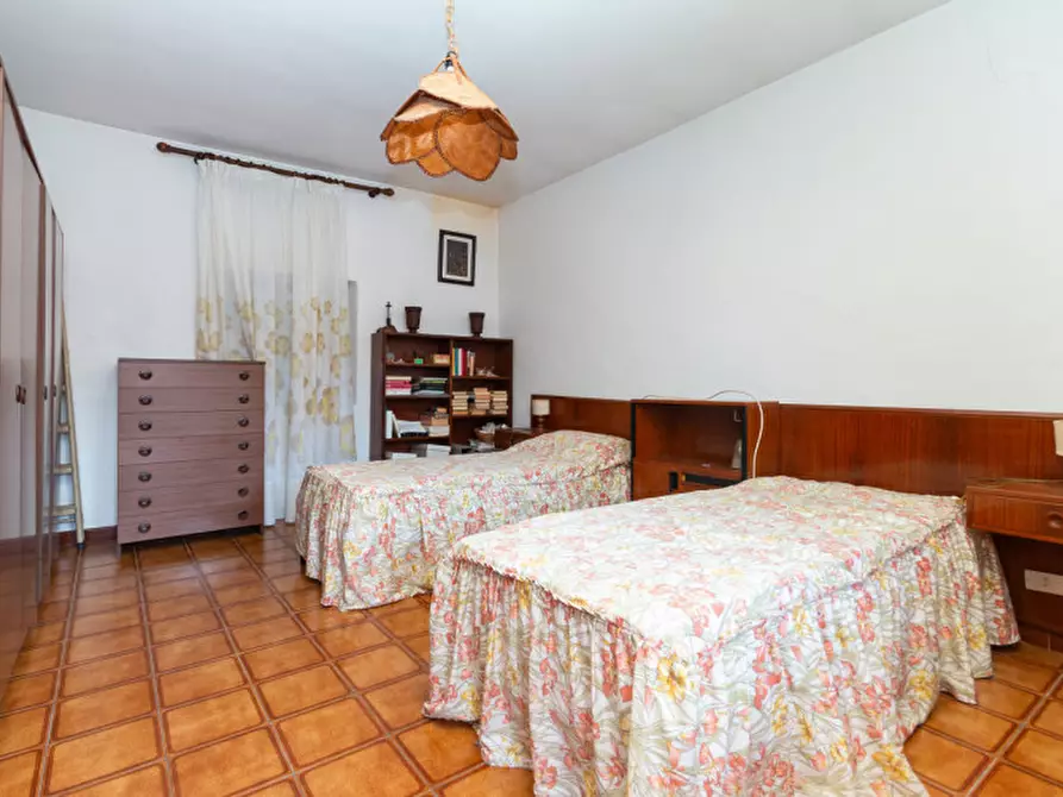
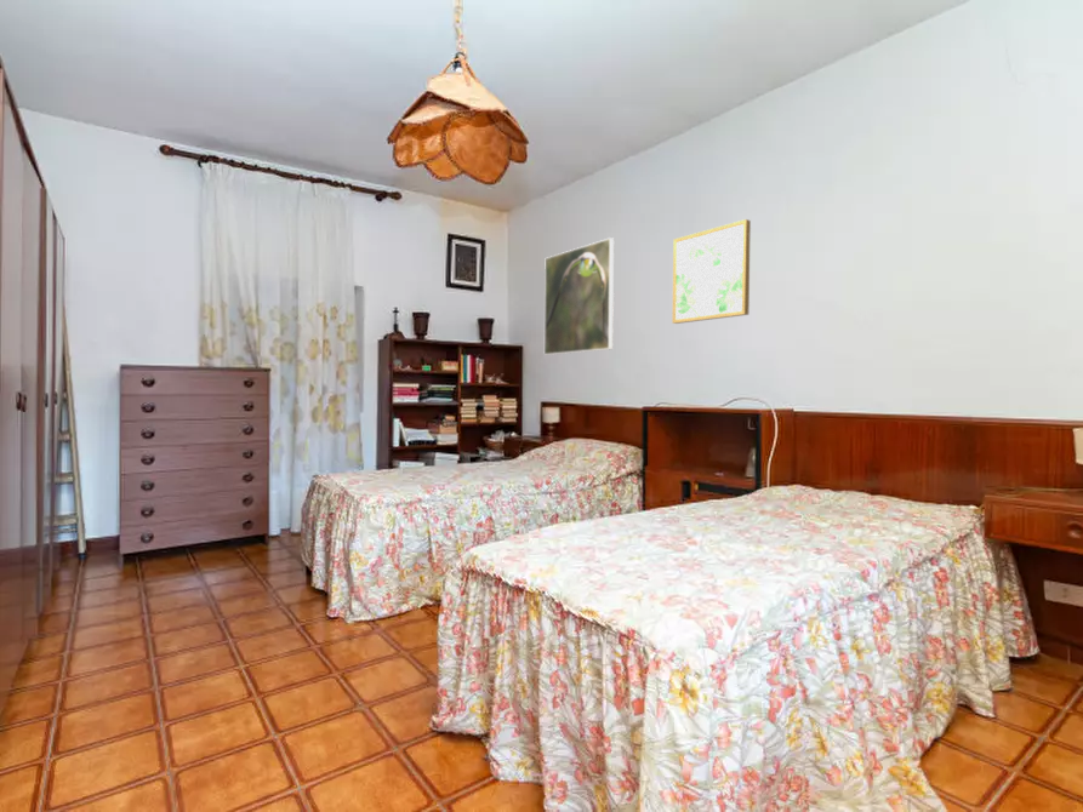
+ wall art [671,218,752,325]
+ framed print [543,236,615,356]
